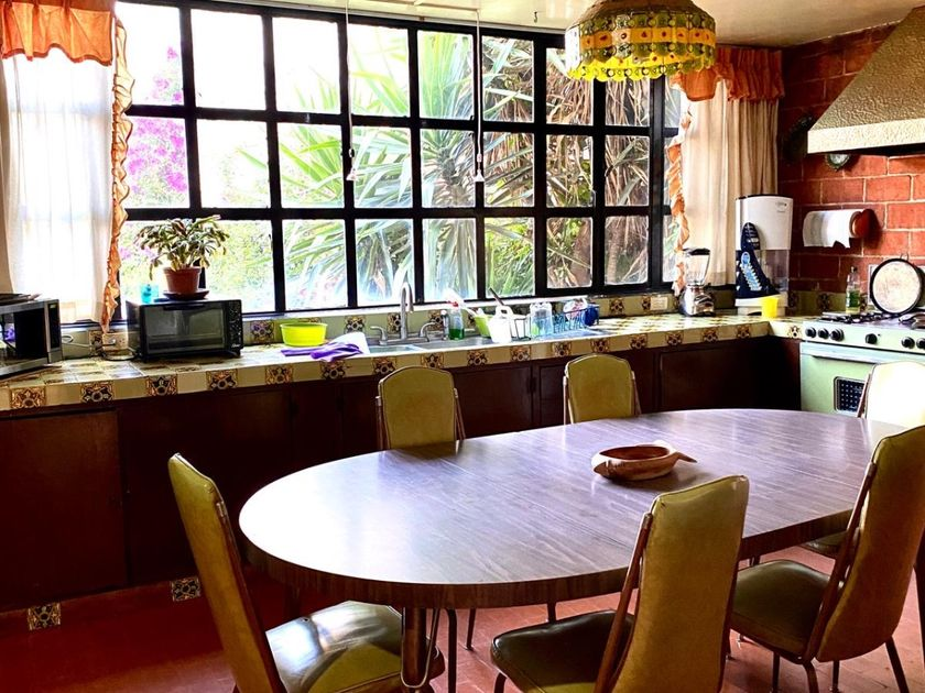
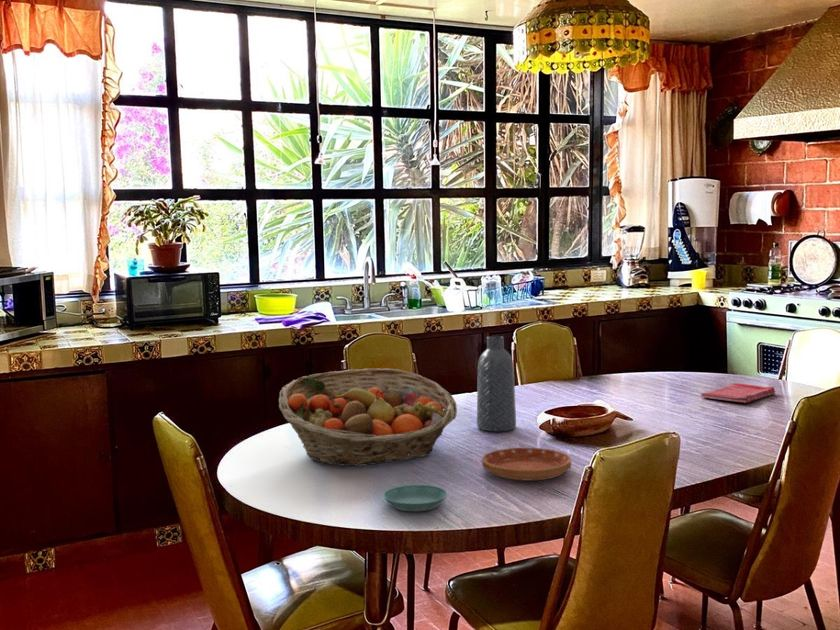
+ saucer [481,447,572,482]
+ vase [476,335,517,432]
+ saucer [382,484,448,512]
+ dish towel [700,382,776,404]
+ fruit basket [278,367,458,467]
